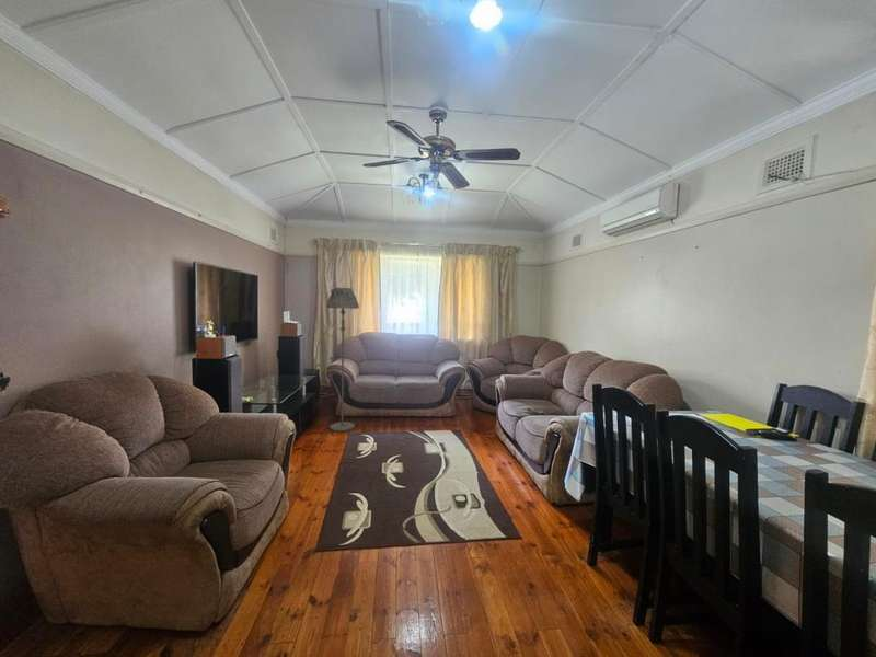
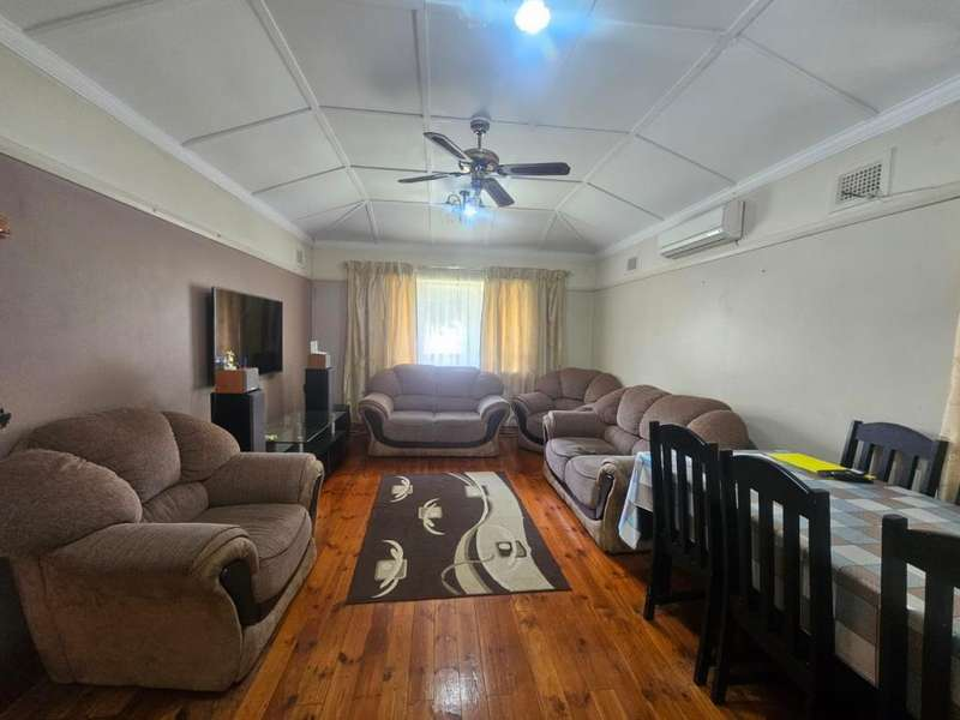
- floor lamp [325,287,360,433]
